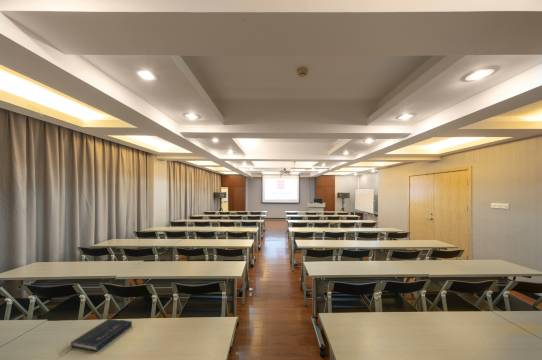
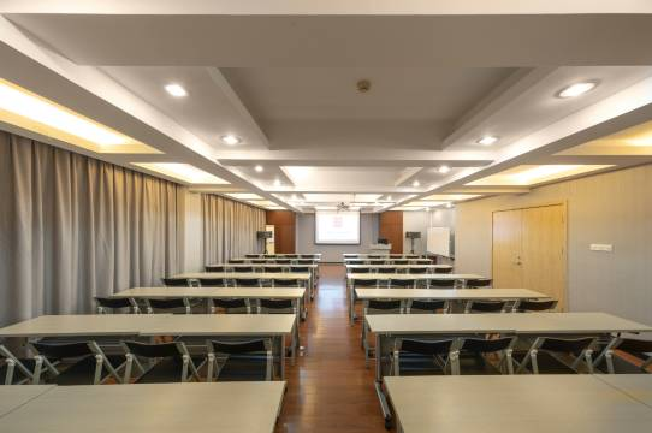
- book [59,318,133,355]
